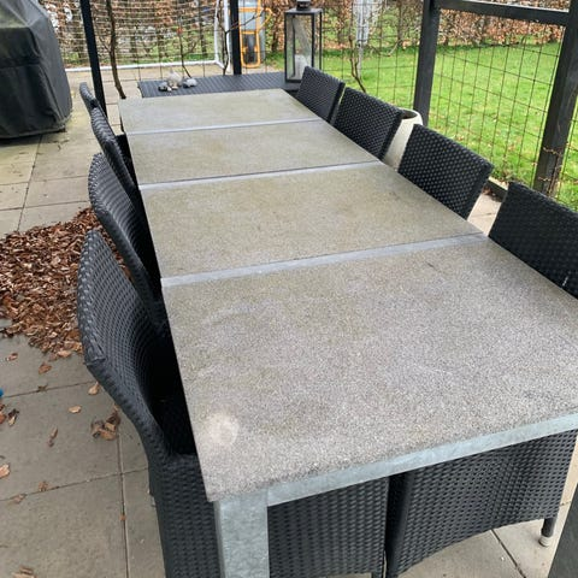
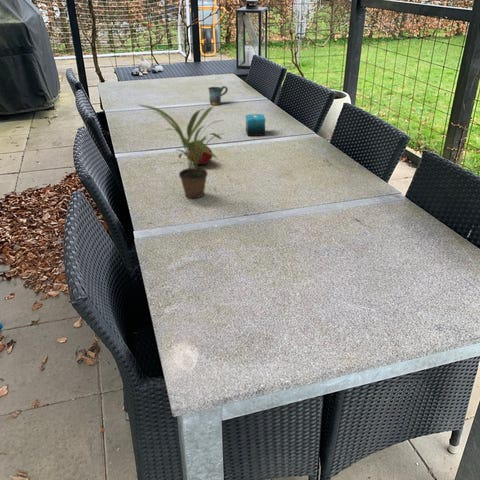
+ candle [245,113,266,137]
+ potted plant [139,104,227,199]
+ mug [207,85,229,106]
+ fruit [191,144,213,165]
